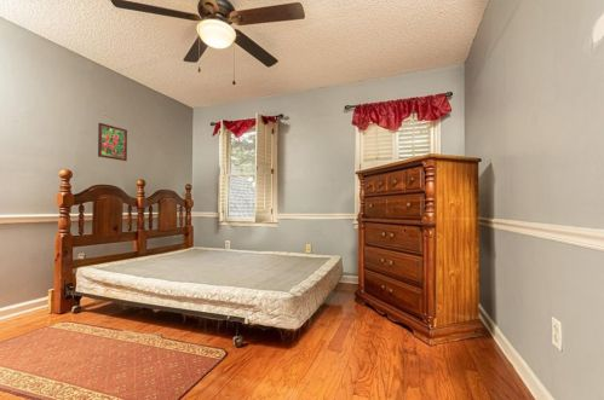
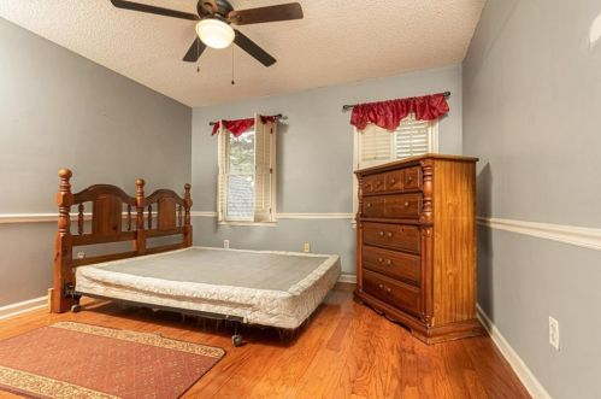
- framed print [97,122,128,162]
